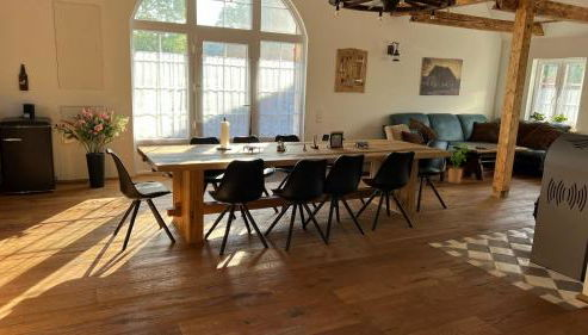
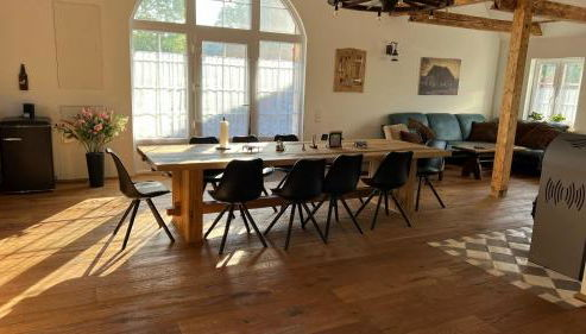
- house plant [446,142,472,185]
